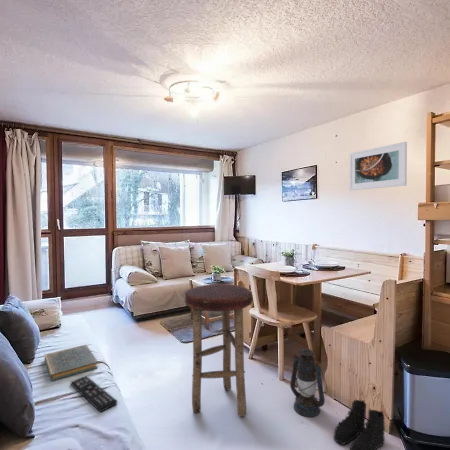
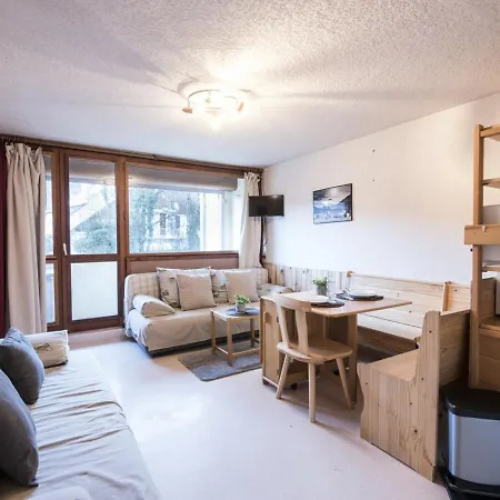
- stool [183,283,254,418]
- remote control [70,375,118,413]
- book [44,344,99,382]
- boots [333,398,386,450]
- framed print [348,141,408,191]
- lantern [289,348,329,418]
